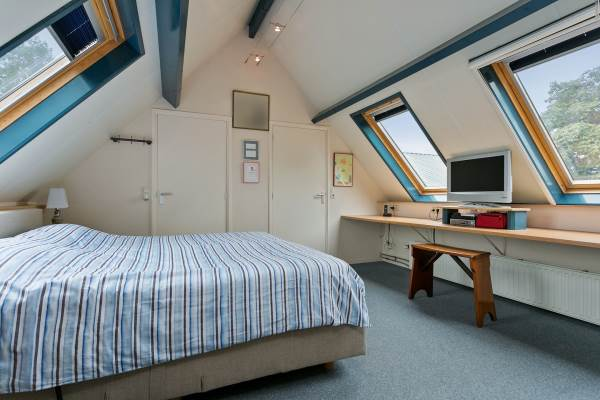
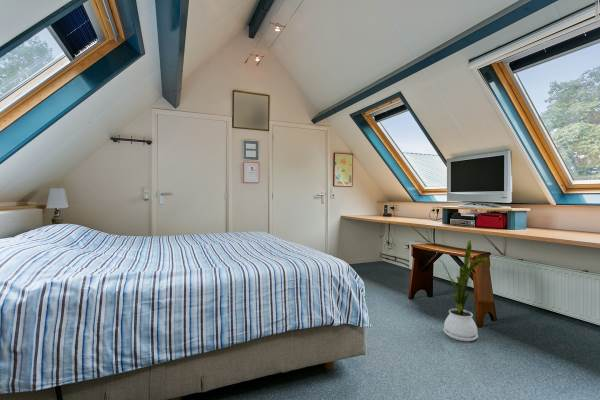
+ house plant [438,239,491,342]
